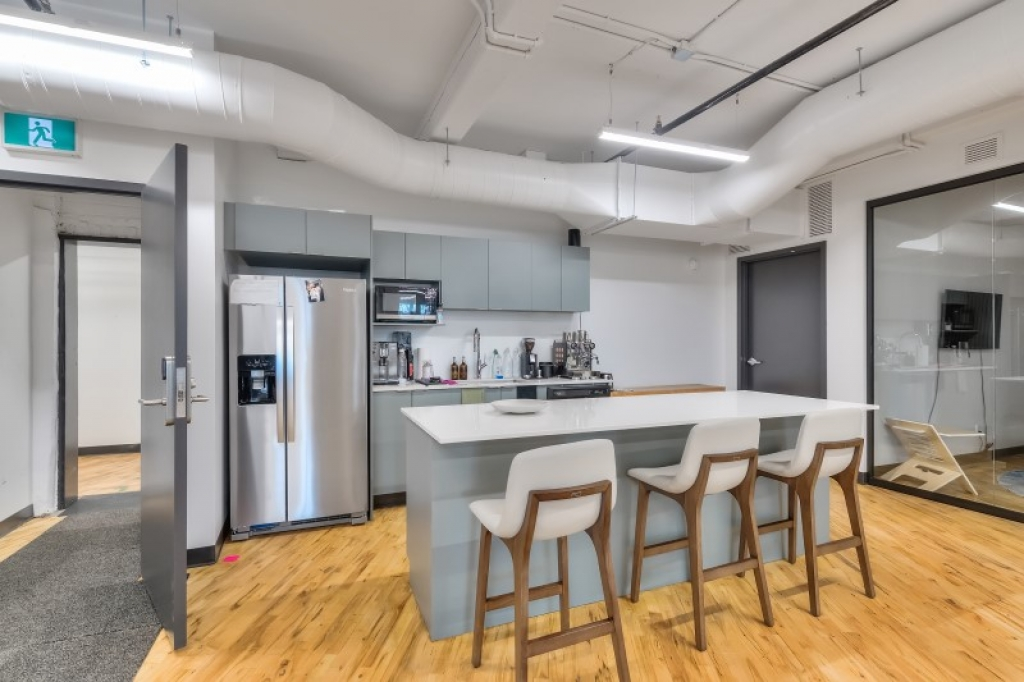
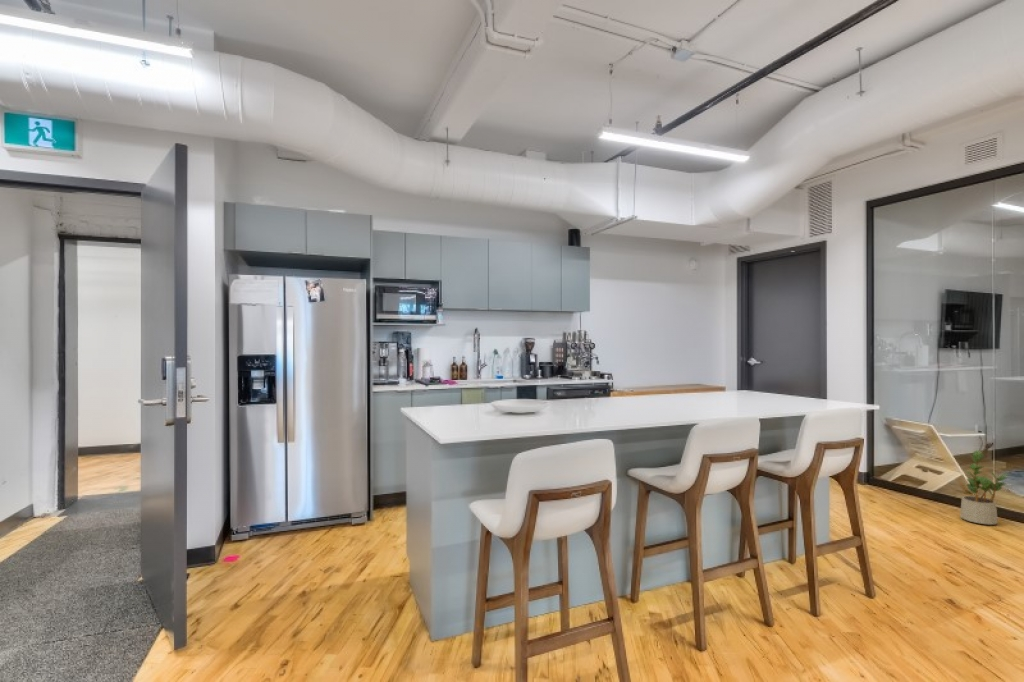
+ potted plant [959,450,1011,526]
